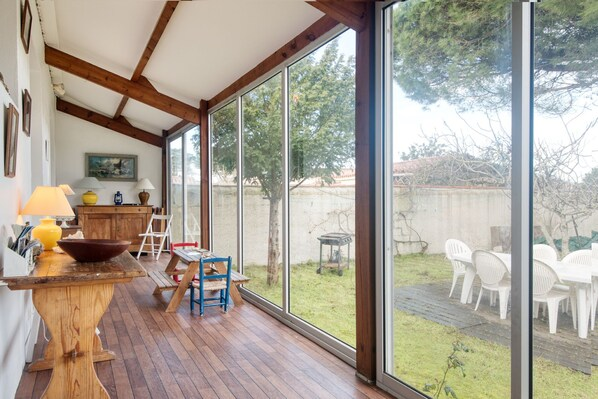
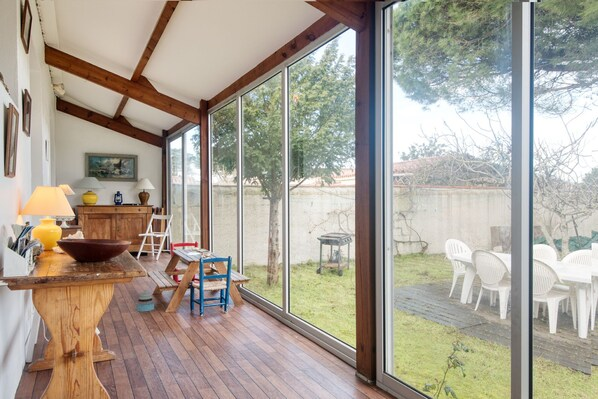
+ stacking toy [135,289,155,312]
